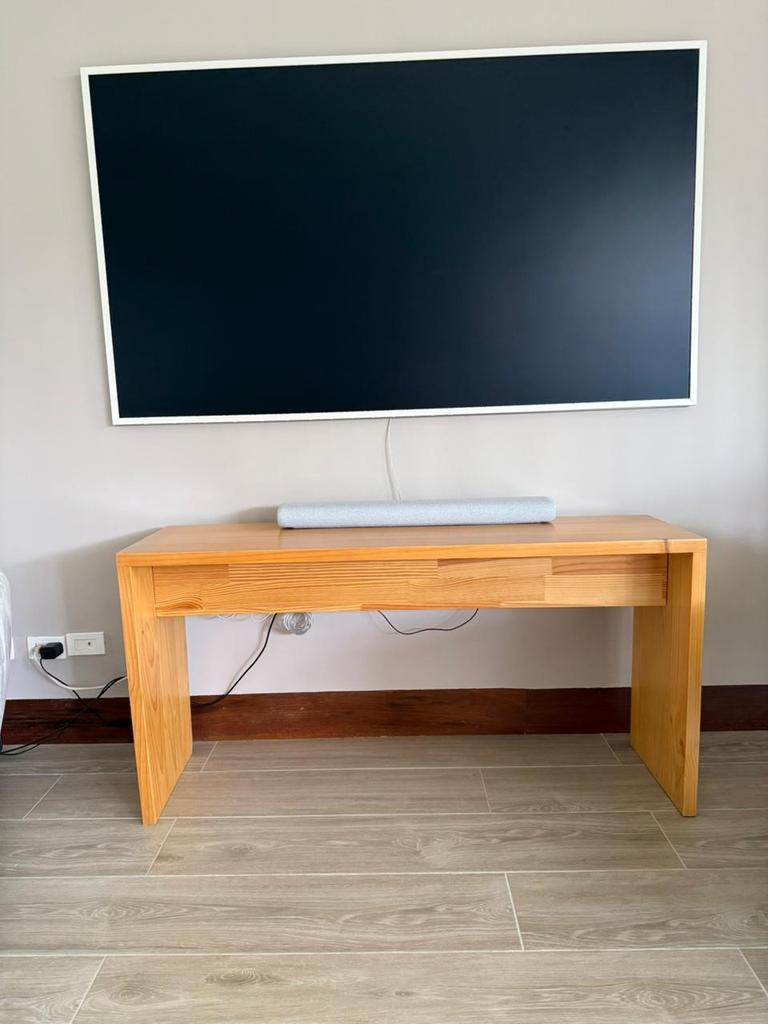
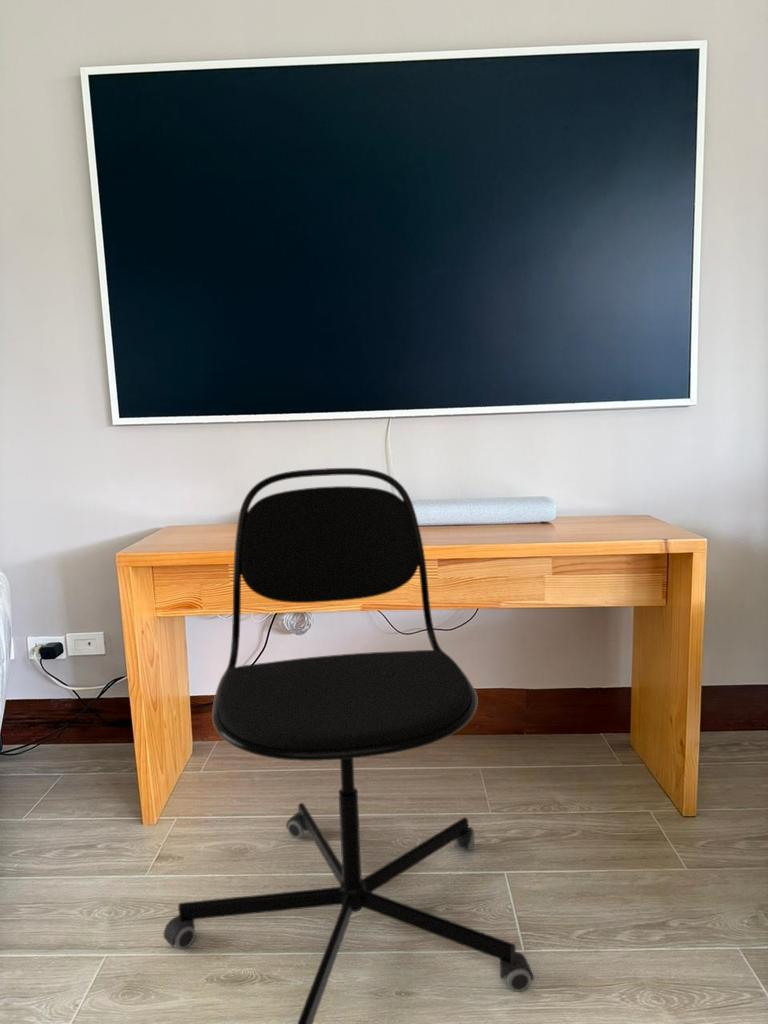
+ office chair [163,467,534,1024]
